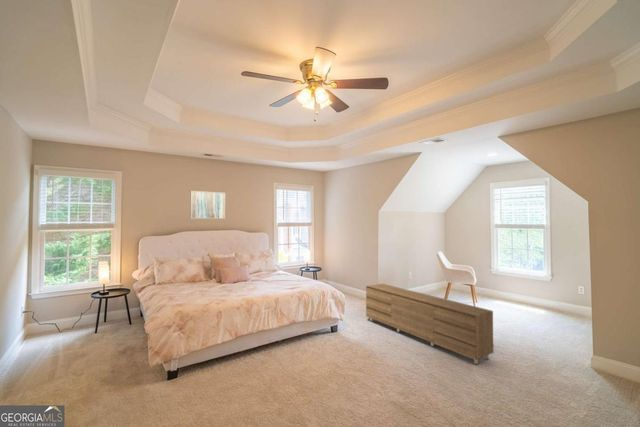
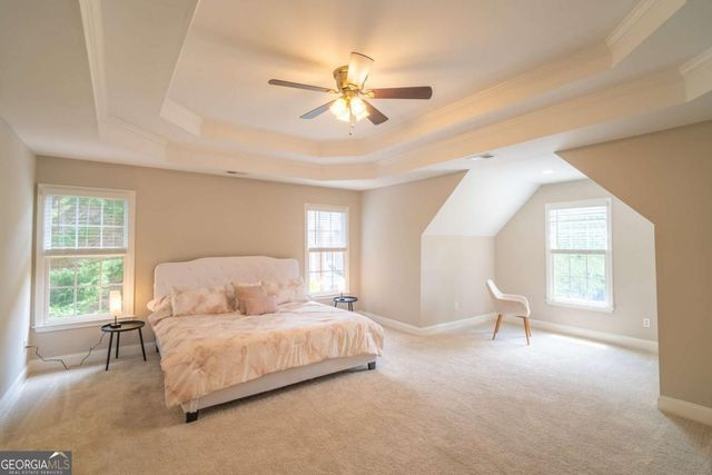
- dresser [365,283,494,365]
- wall art [189,190,226,220]
